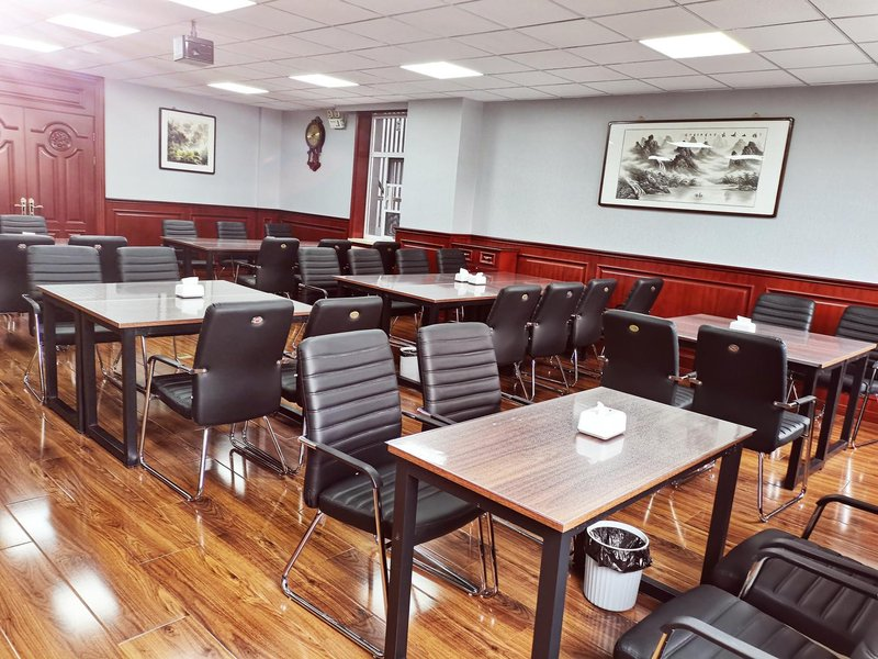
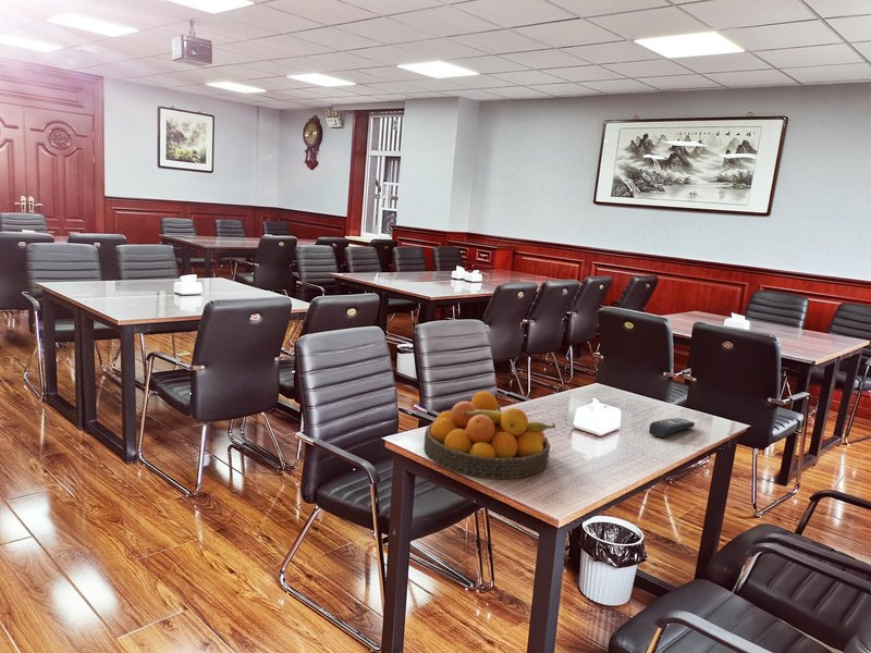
+ remote control [648,417,696,439]
+ fruit bowl [422,390,556,480]
